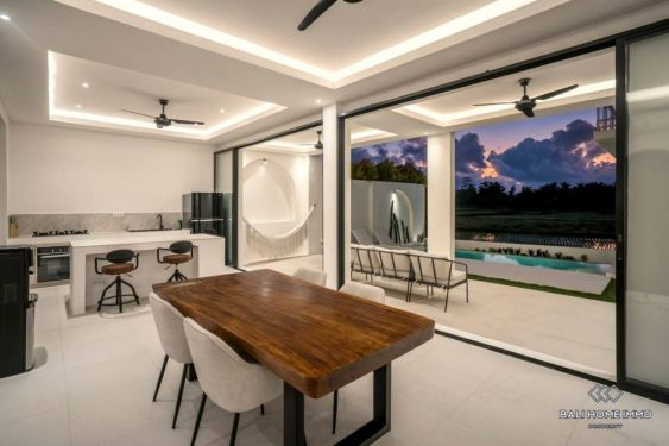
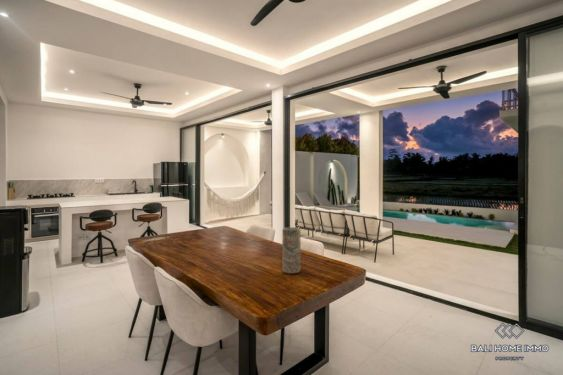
+ vase [281,226,302,274]
